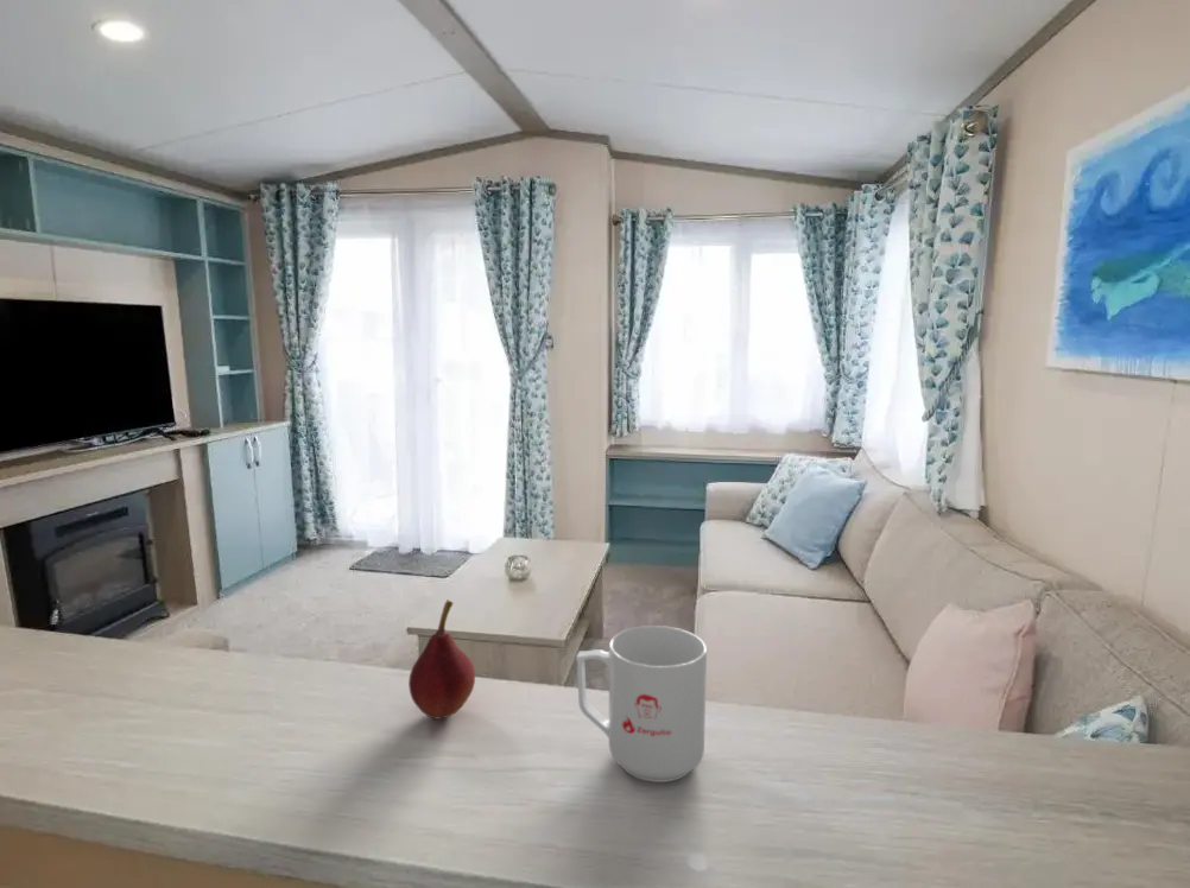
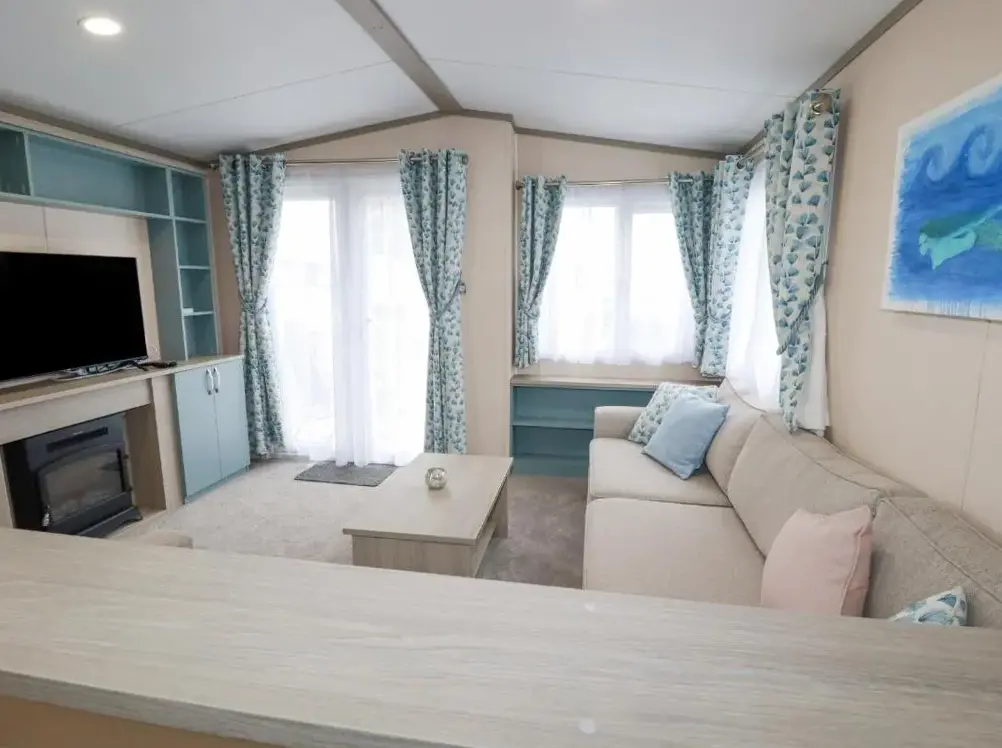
- fruit [407,600,476,721]
- mug [575,624,708,784]
